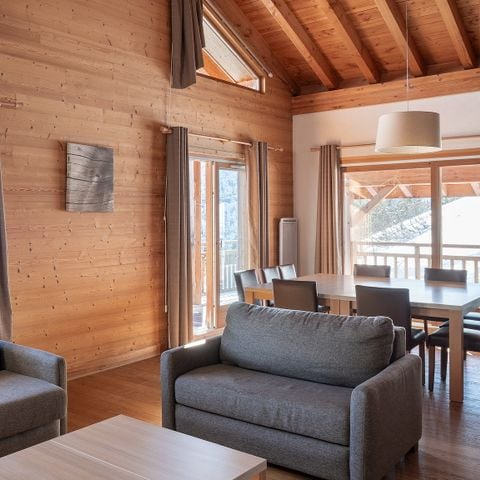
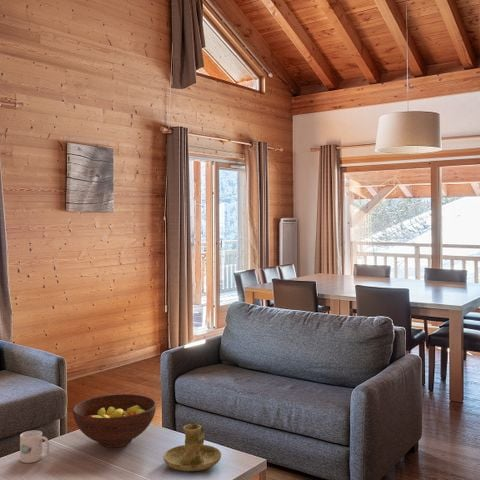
+ mug [19,430,50,464]
+ candle holder [162,423,222,472]
+ fruit bowl [72,393,157,448]
